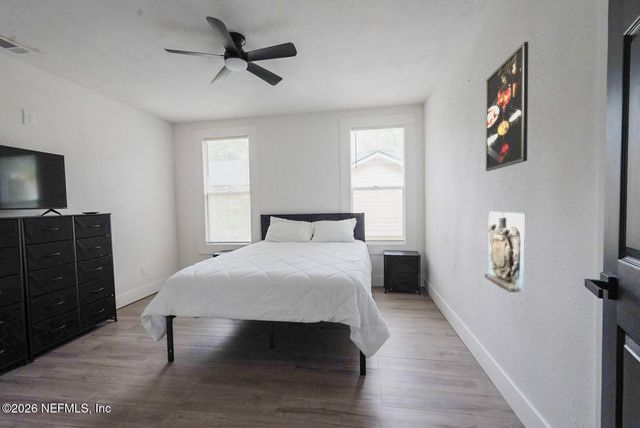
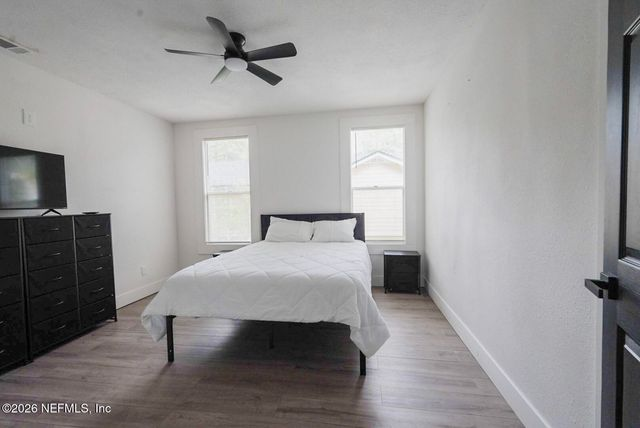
- wall sculpture [484,210,526,294]
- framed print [485,41,529,172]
